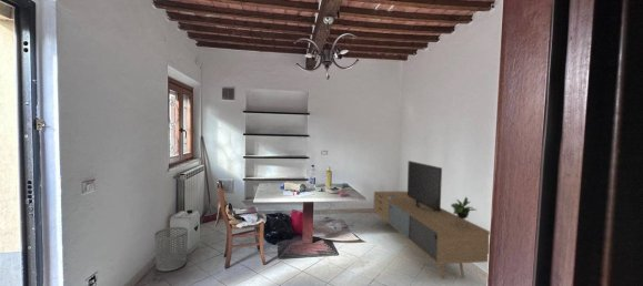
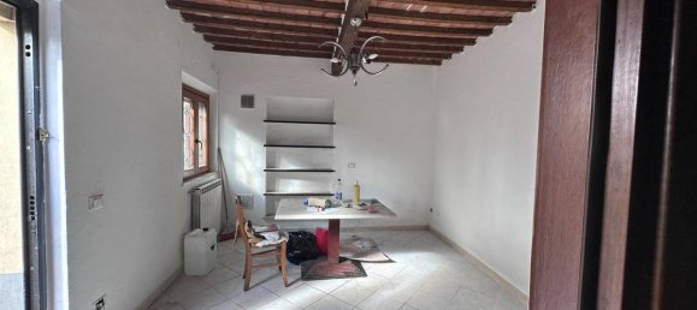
- media console [372,160,491,280]
- waste bin [153,226,189,273]
